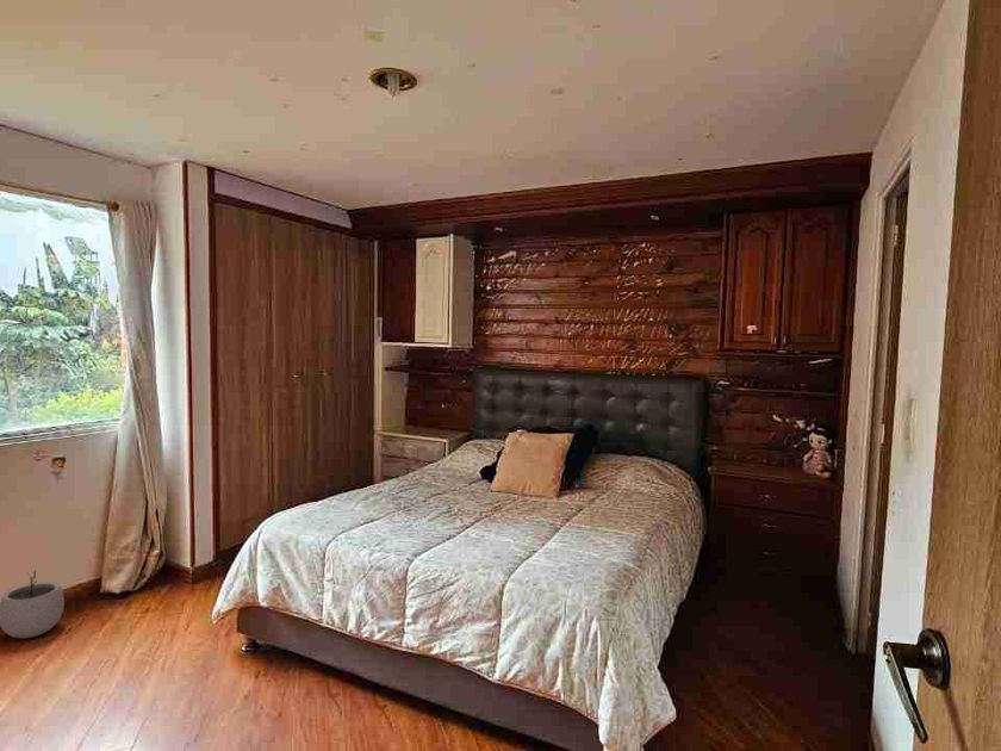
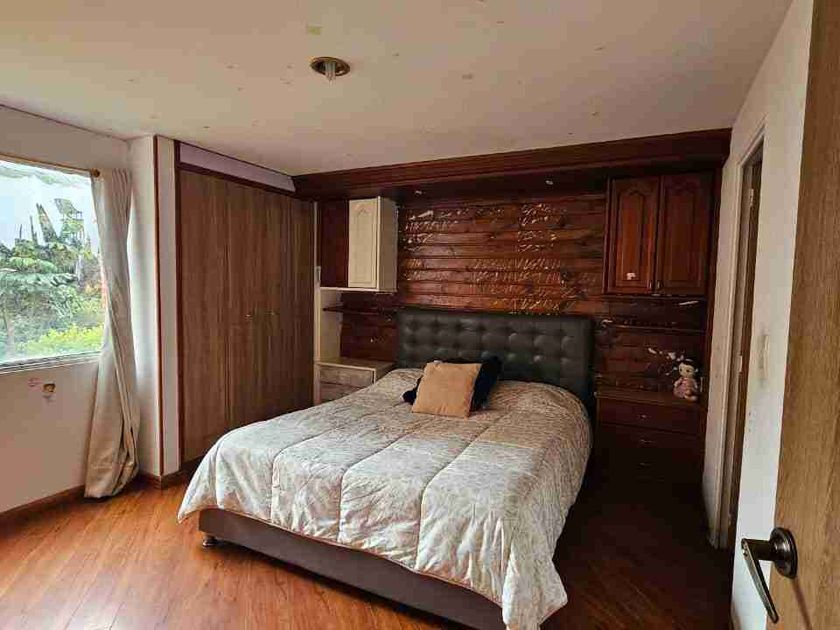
- plant pot [0,569,66,639]
